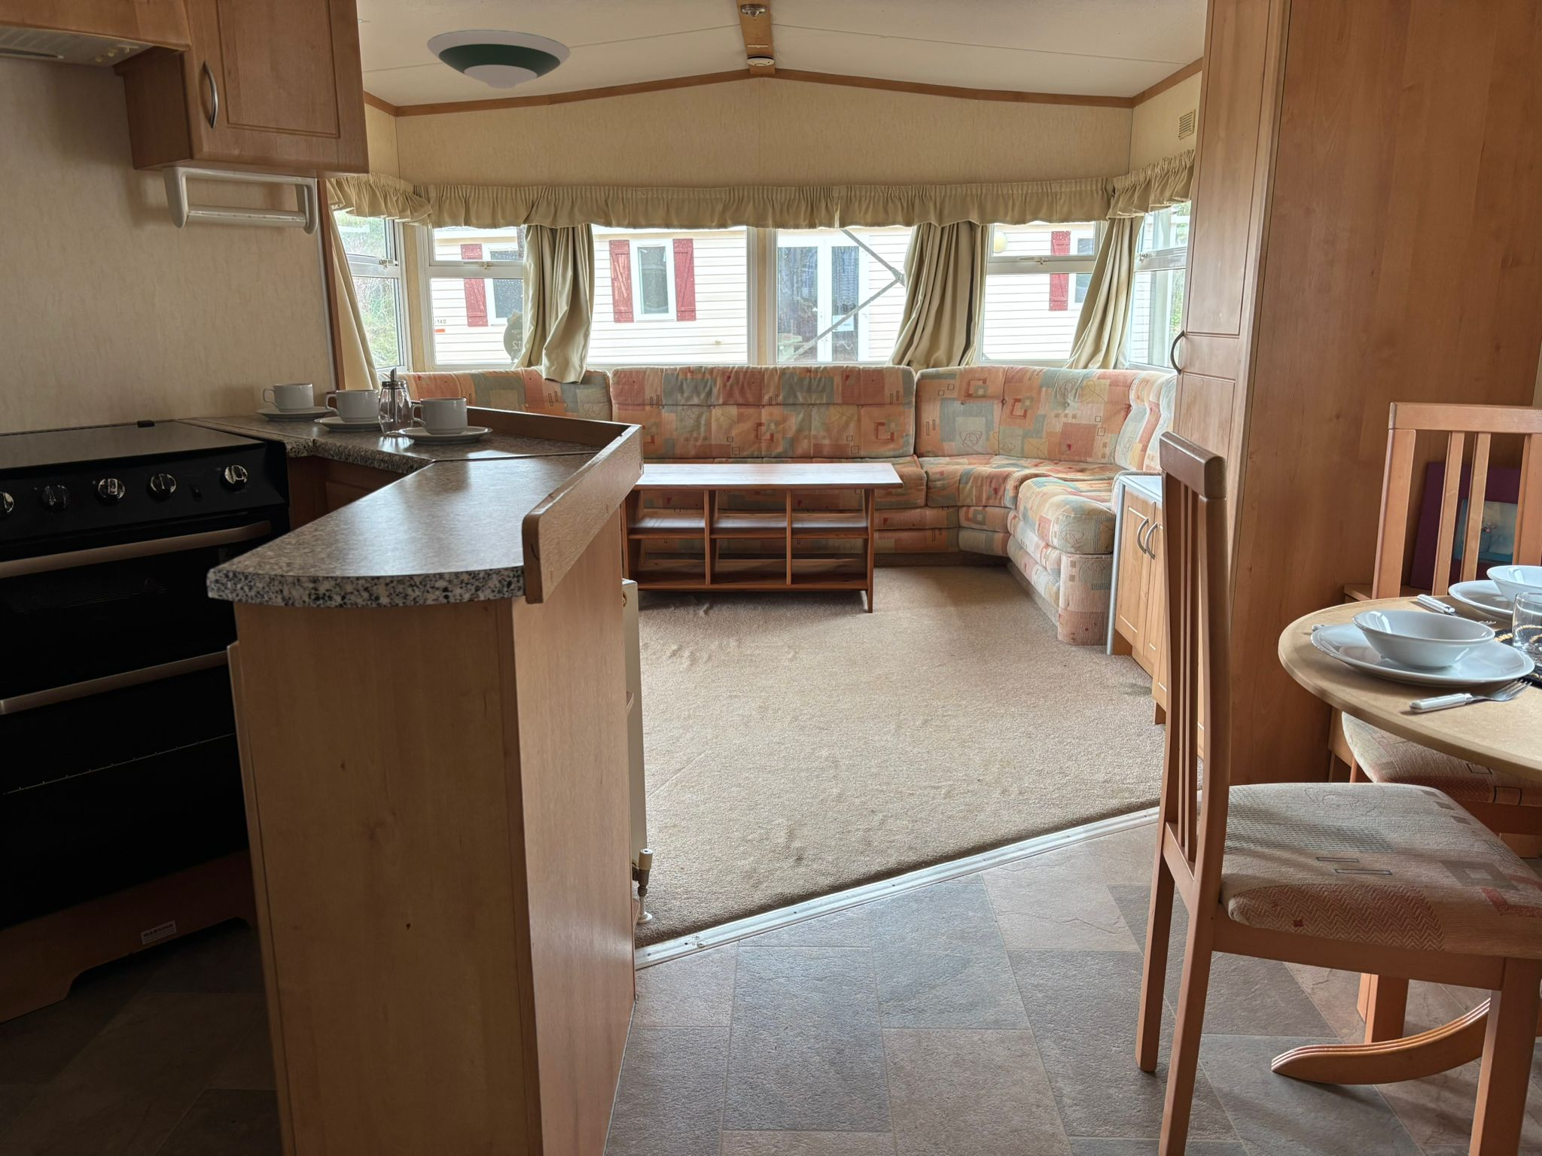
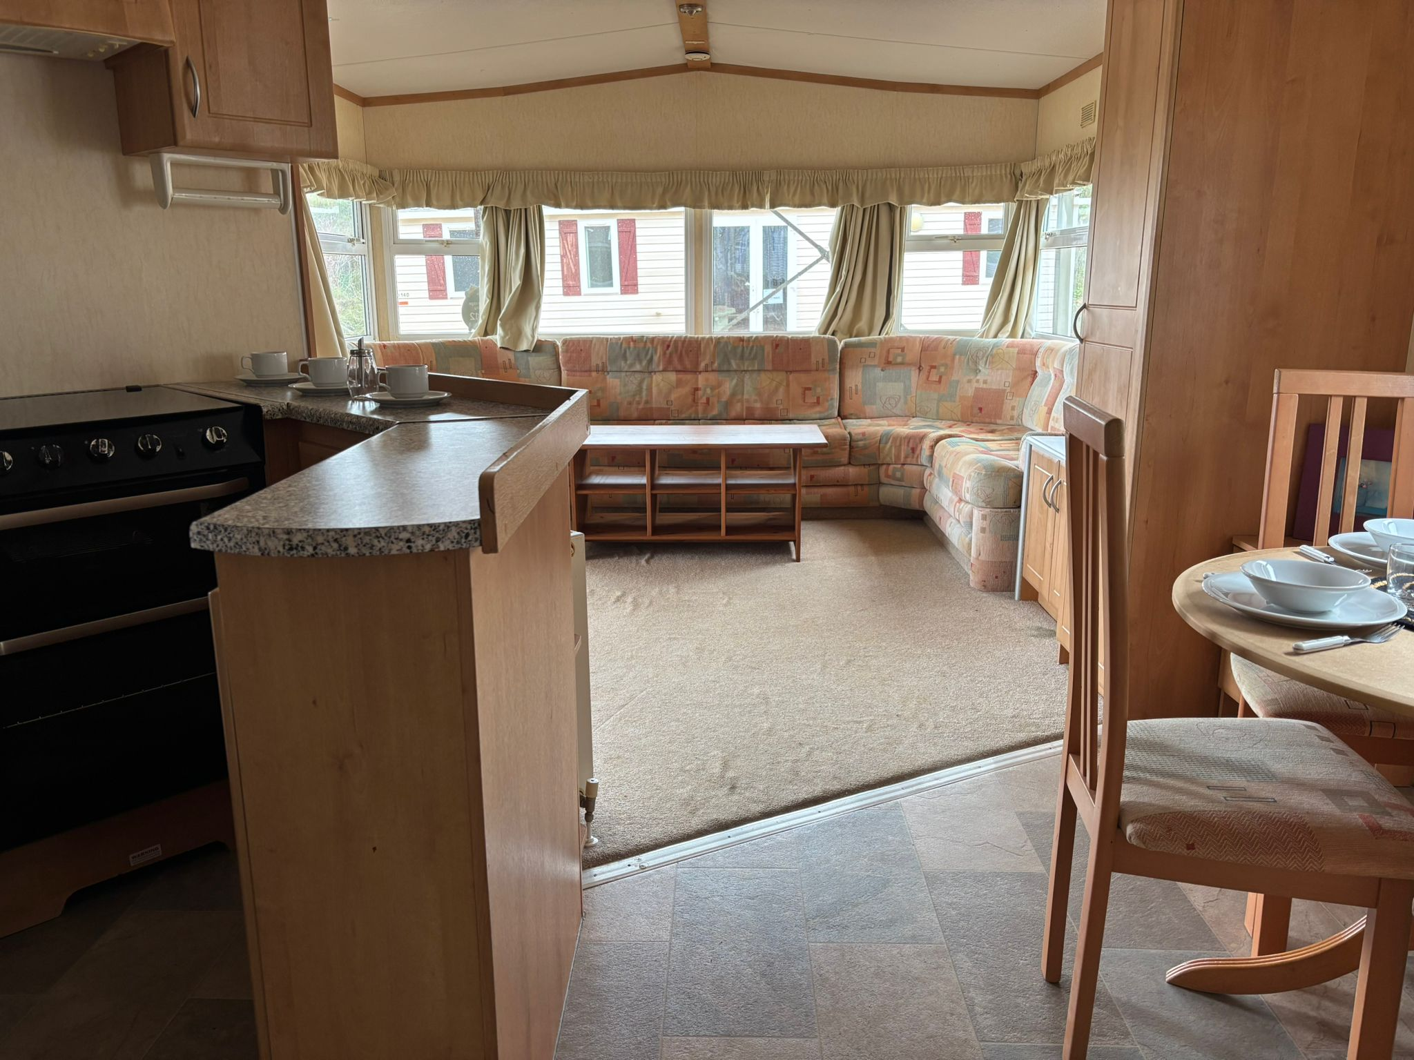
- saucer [426,29,572,90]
